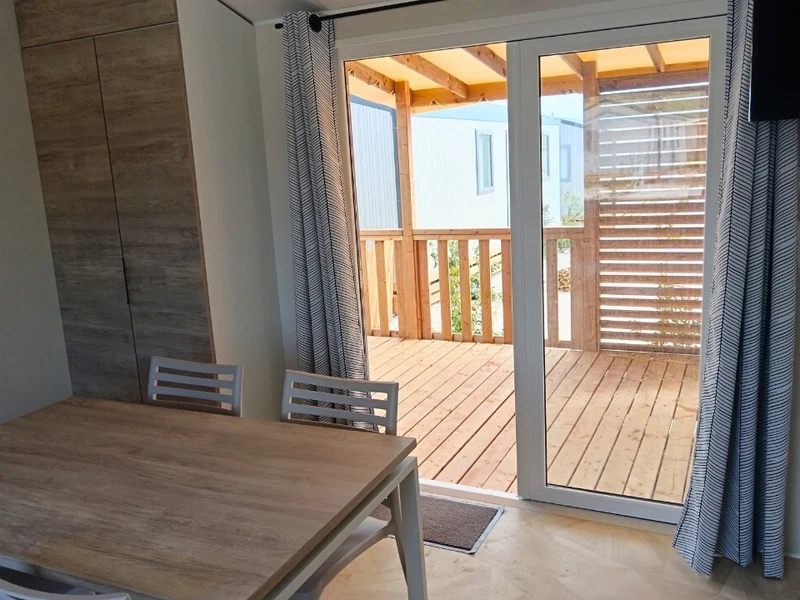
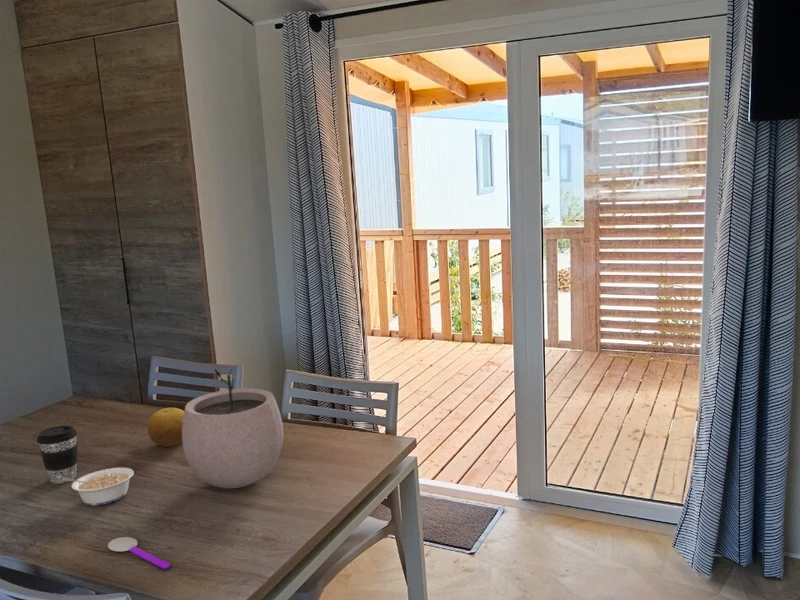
+ spoon [107,536,171,570]
+ coffee cup [36,424,78,485]
+ fruit [147,407,184,448]
+ plant pot [182,367,284,489]
+ legume [62,467,135,507]
